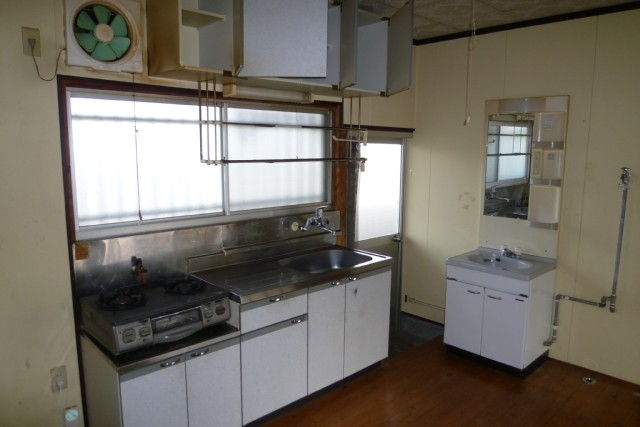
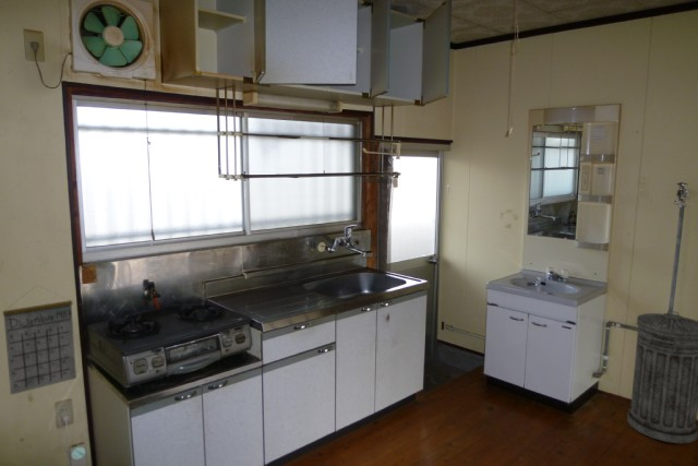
+ calendar [2,285,77,396]
+ trash can [626,310,698,444]
